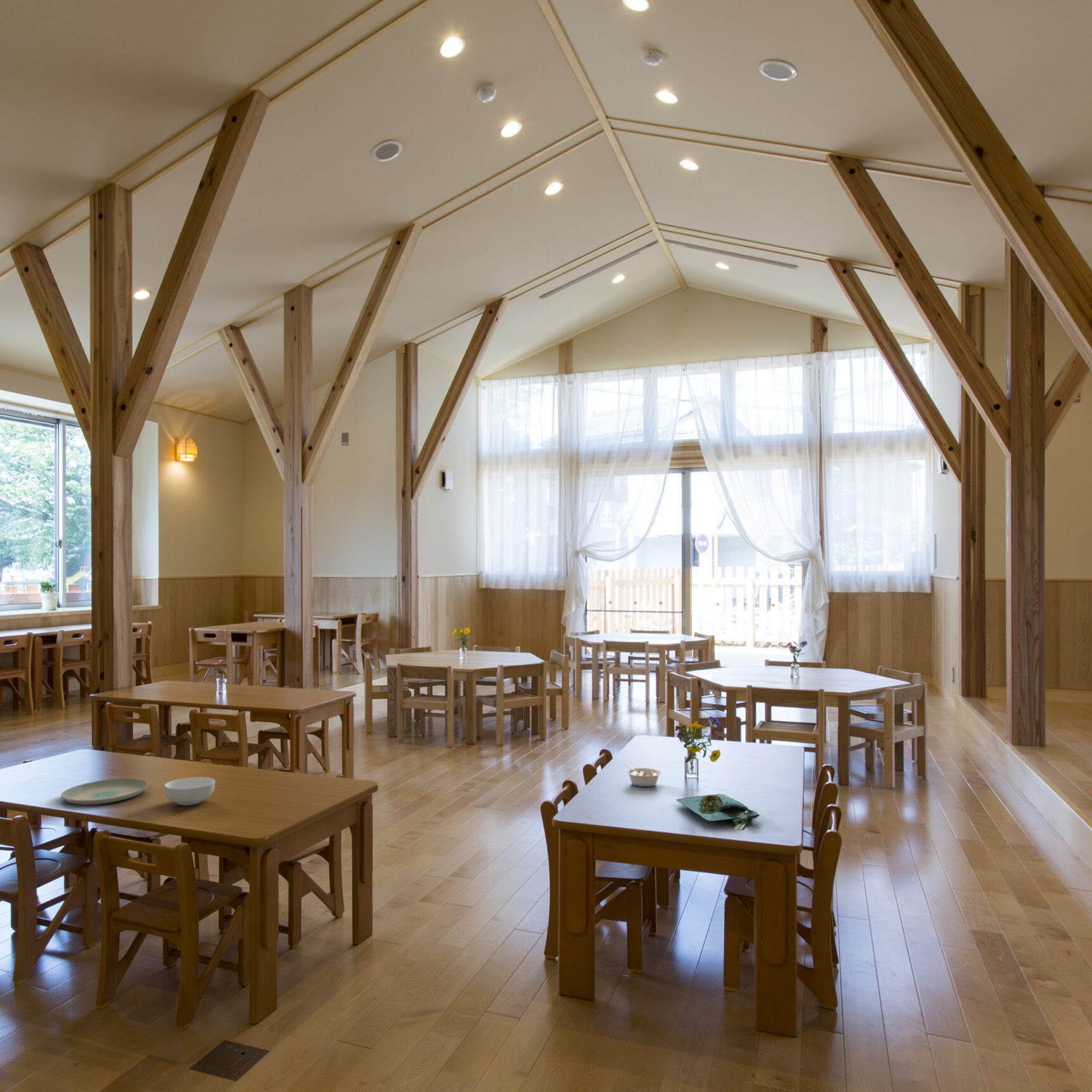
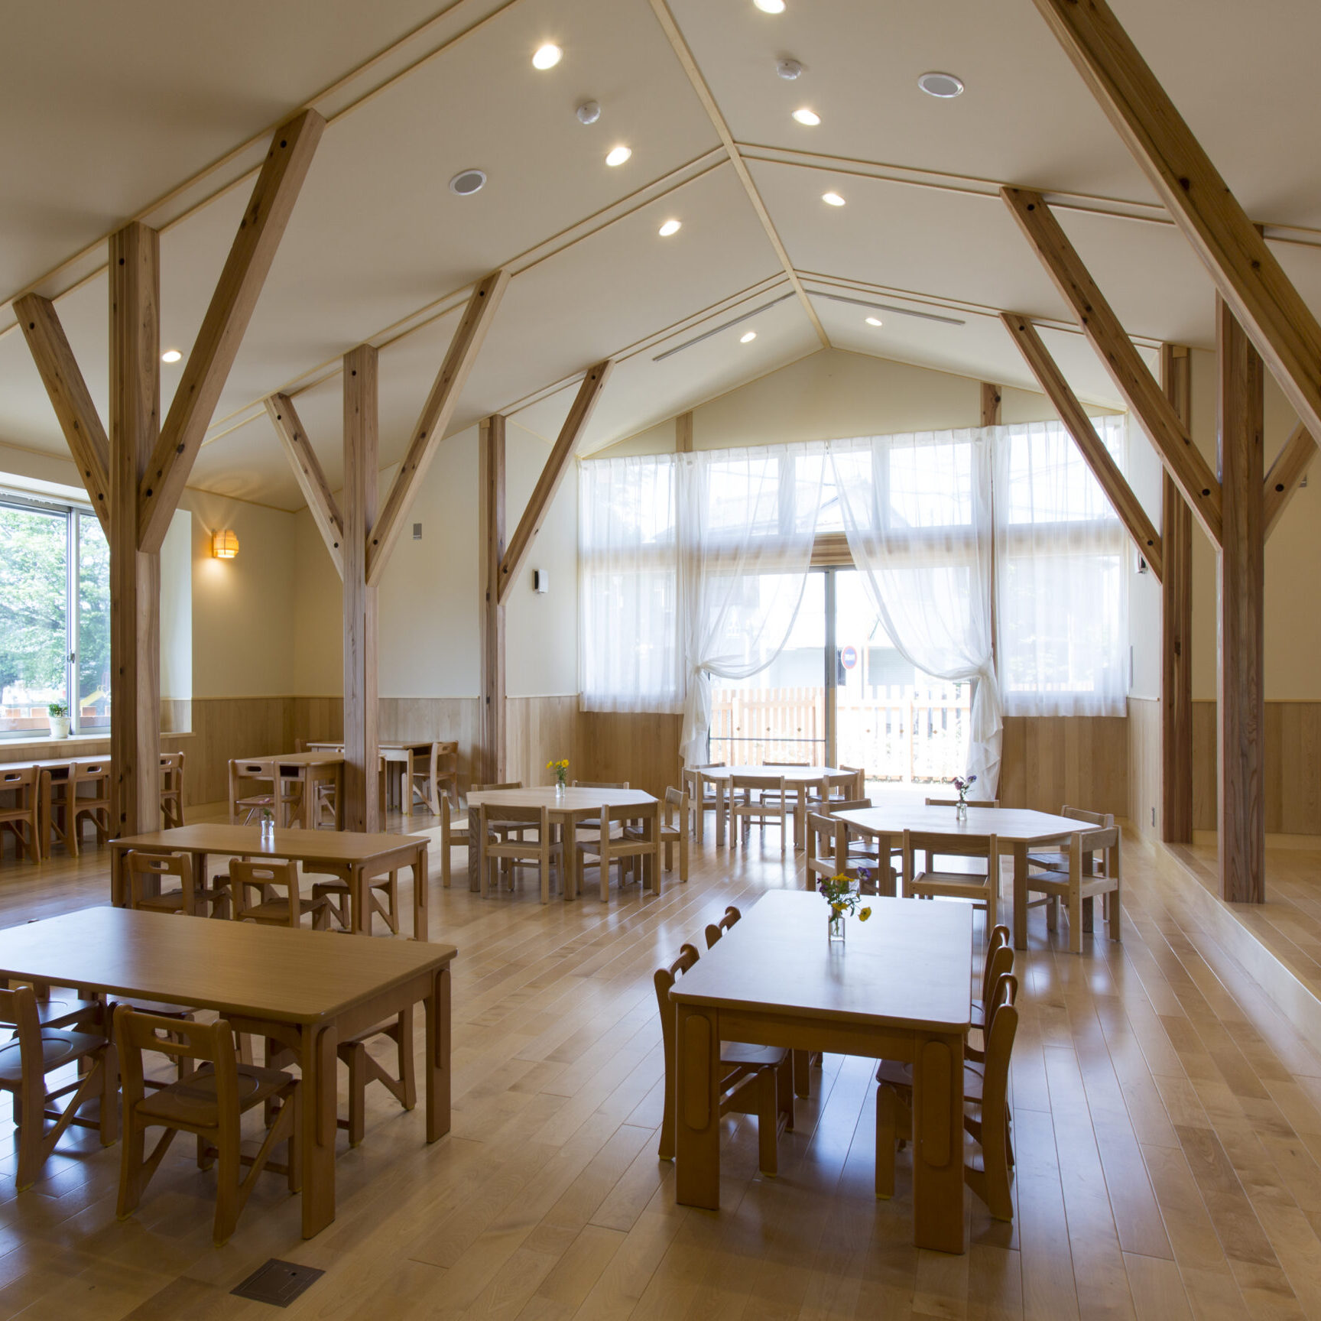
- plate [61,778,148,805]
- cereal bowl [164,776,216,806]
- legume [624,764,662,787]
- platter [676,794,760,830]
